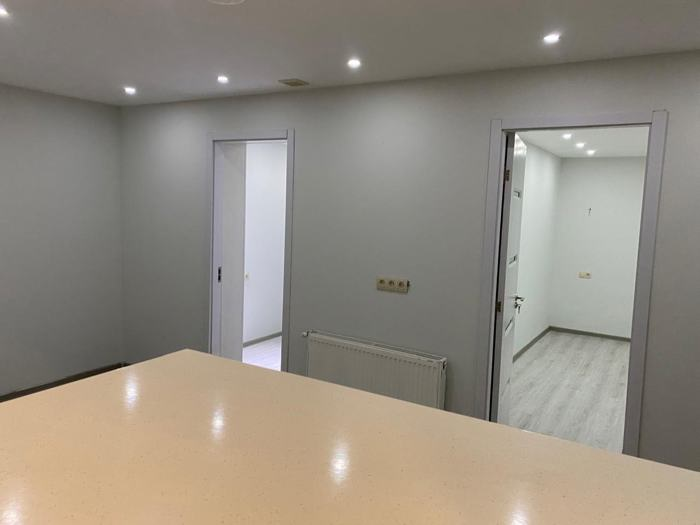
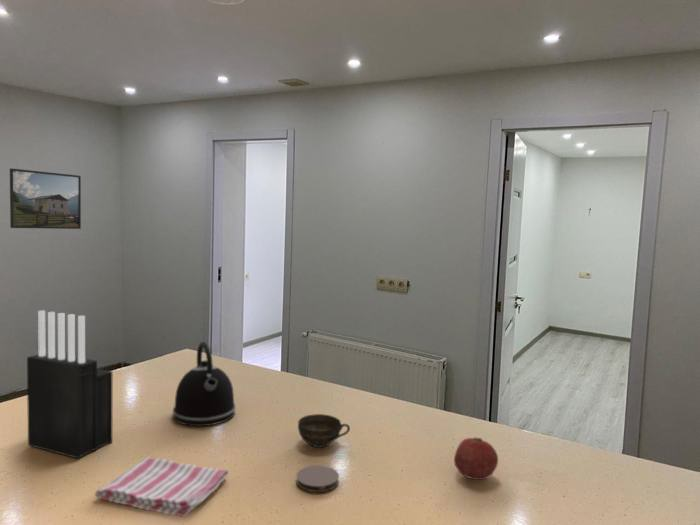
+ kettle [172,341,237,427]
+ cup [297,413,351,449]
+ knife block [26,309,113,460]
+ fruit [453,436,499,481]
+ coaster [295,464,340,493]
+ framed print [9,167,82,230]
+ dish towel [94,456,229,518]
